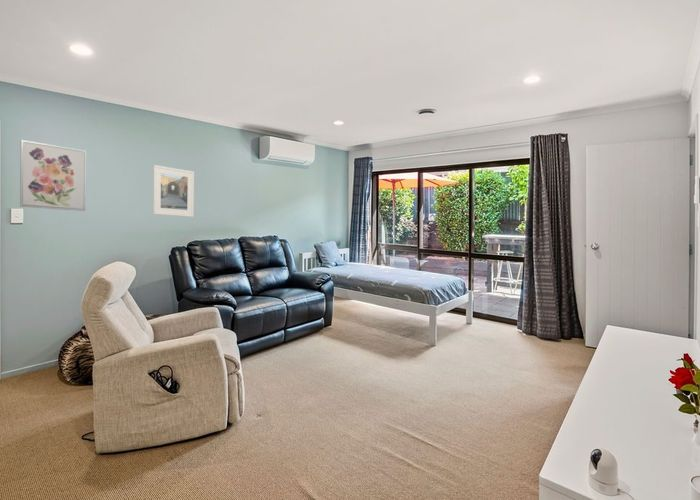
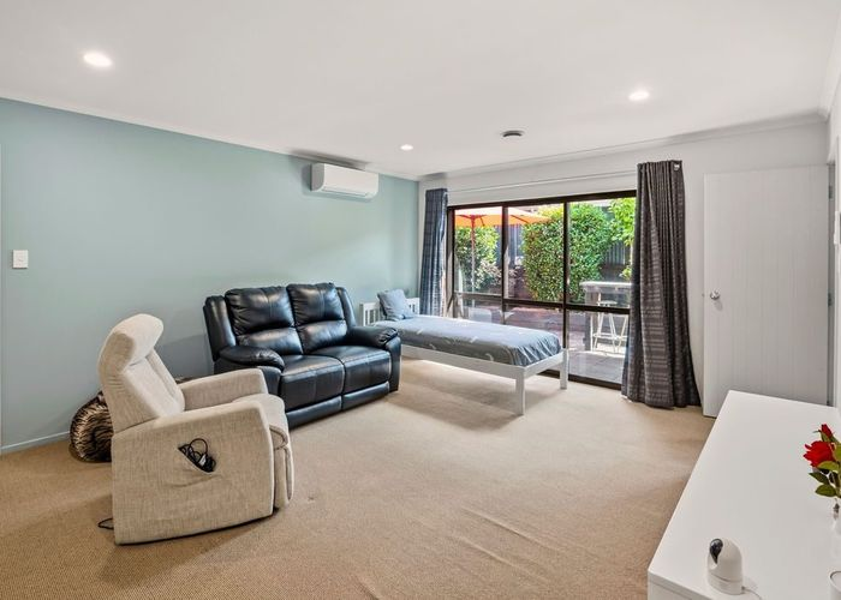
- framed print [152,164,195,218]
- wall art [19,139,87,212]
